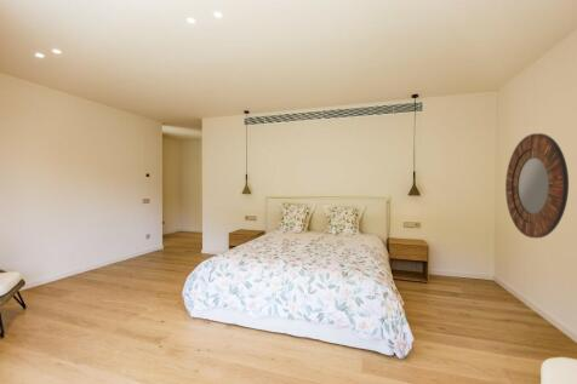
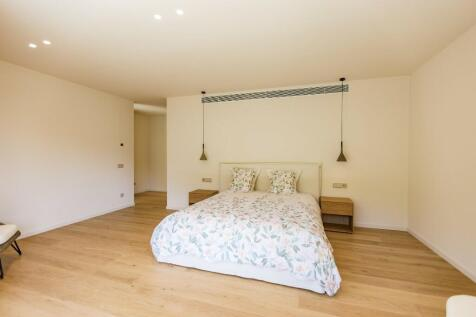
- home mirror [504,132,570,239]
